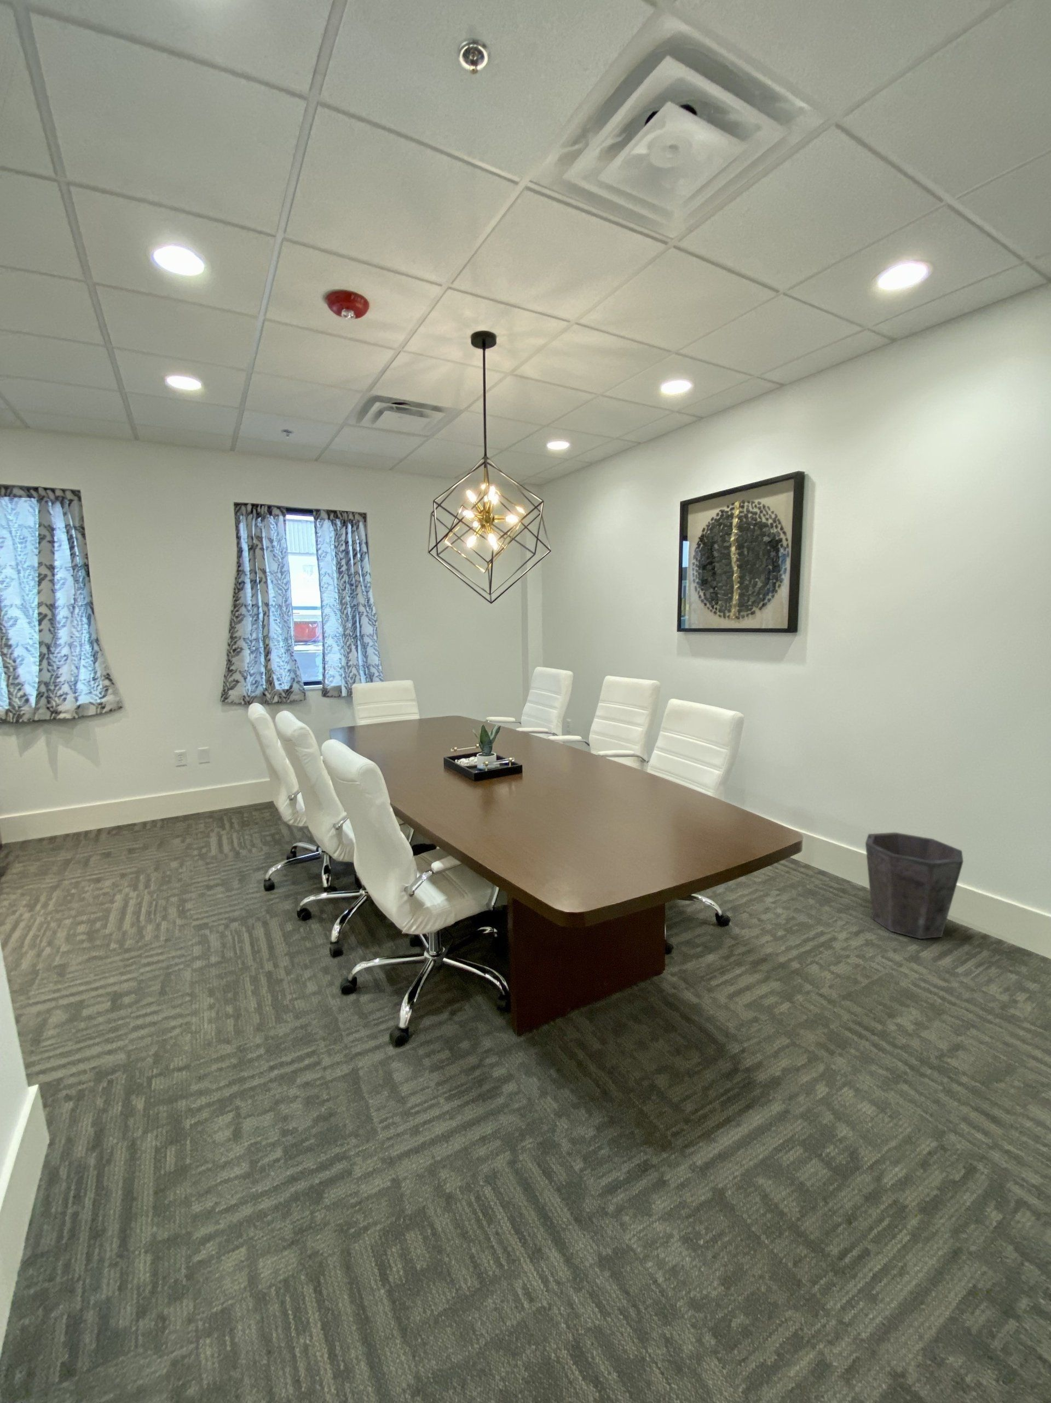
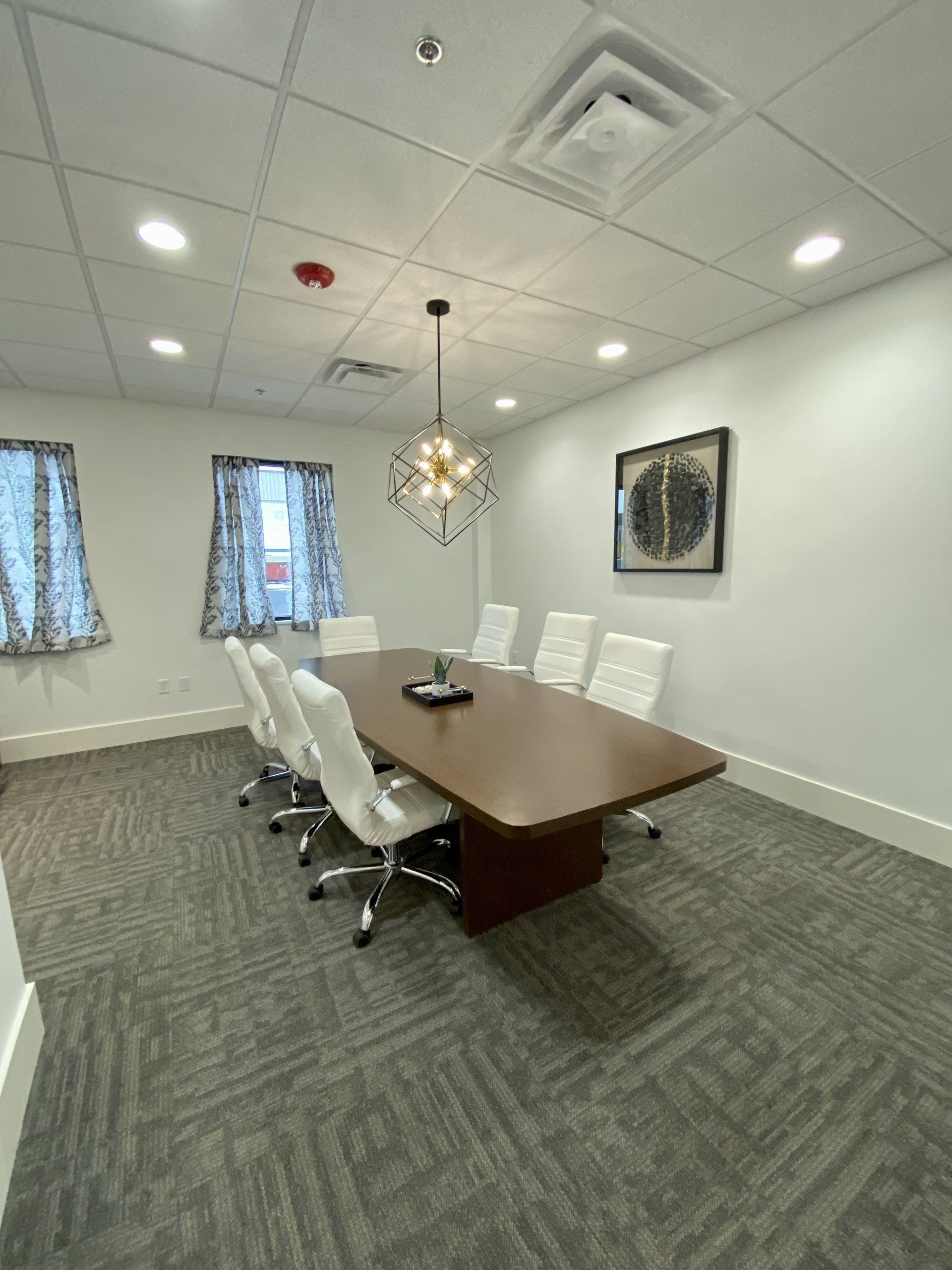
- waste bin [864,832,964,939]
